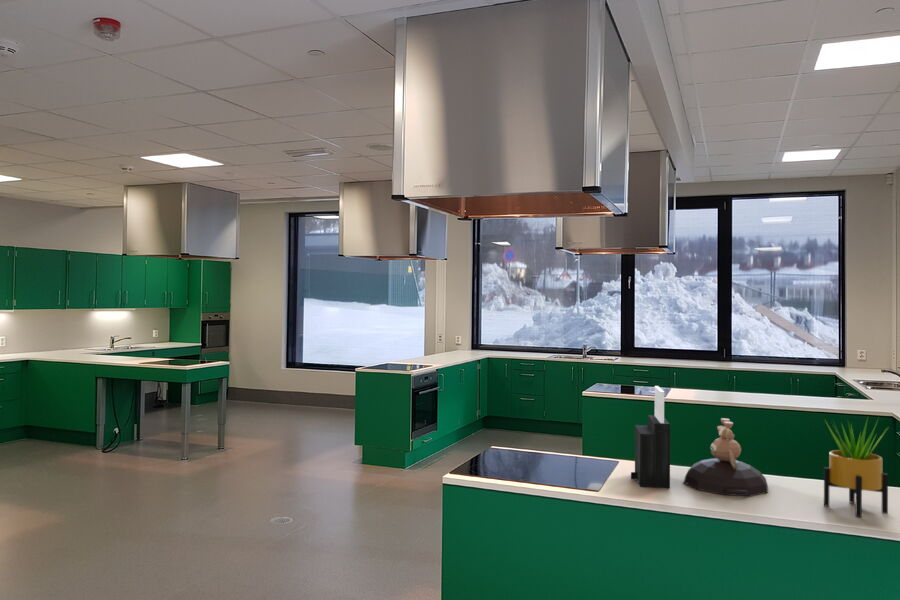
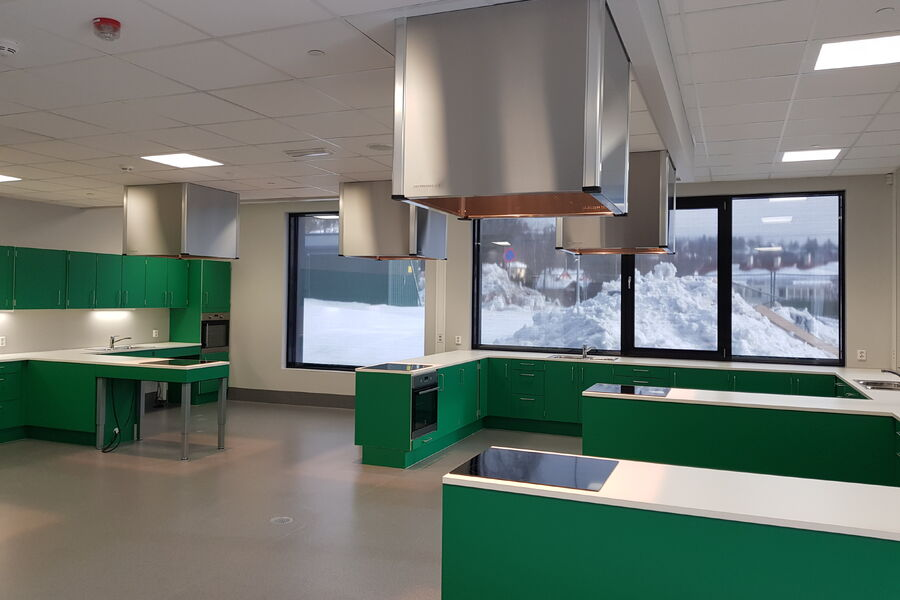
- potted plant [823,416,889,518]
- knife block [630,385,671,489]
- decorative bowl [683,417,769,497]
